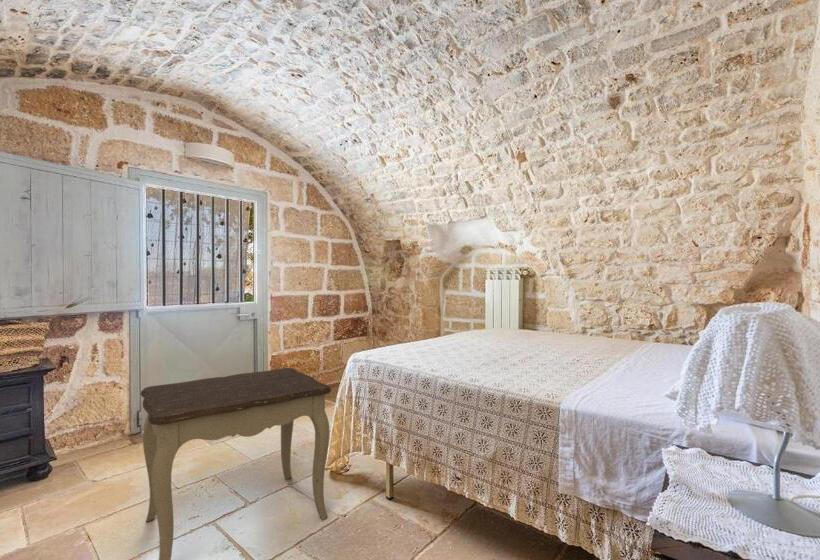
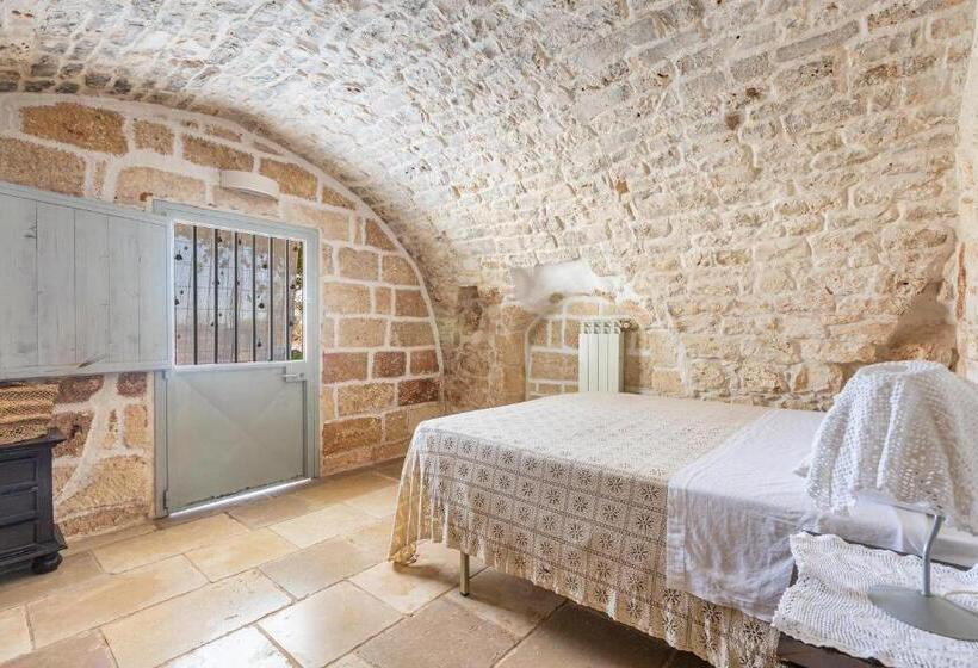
- side table [140,367,332,560]
